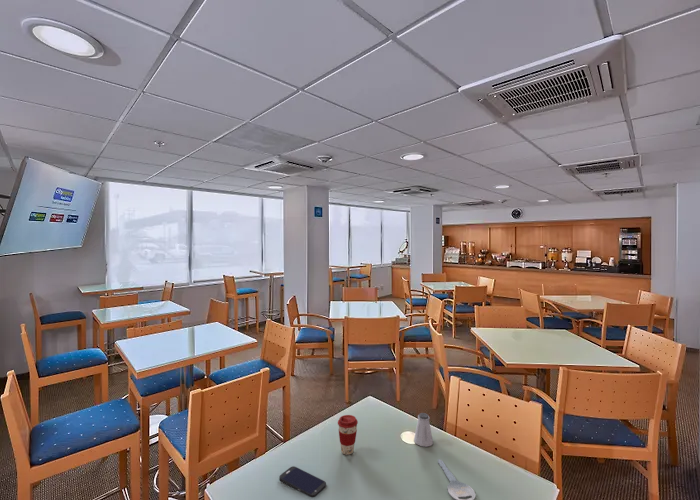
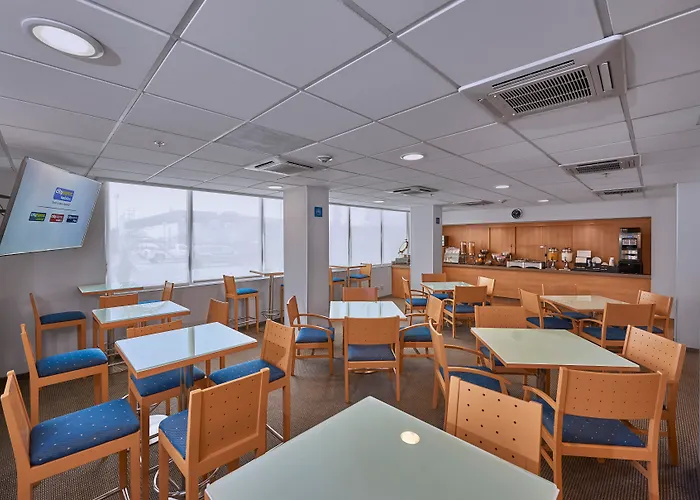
- saltshaker [413,412,434,448]
- smartphone [278,465,327,498]
- coffee cup [337,414,359,456]
- key [437,458,476,500]
